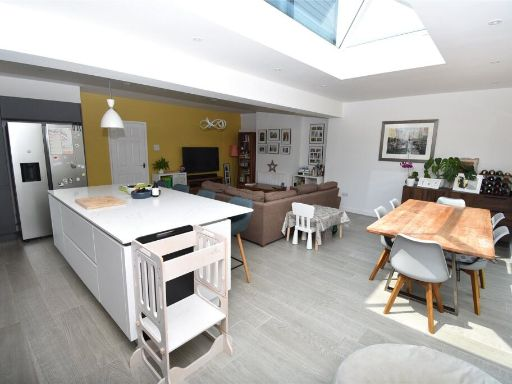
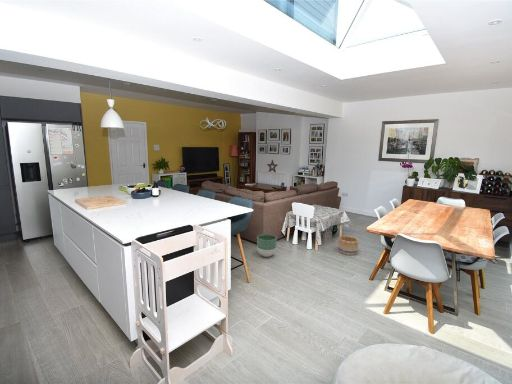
+ planter [256,233,278,258]
+ basket [337,234,360,256]
